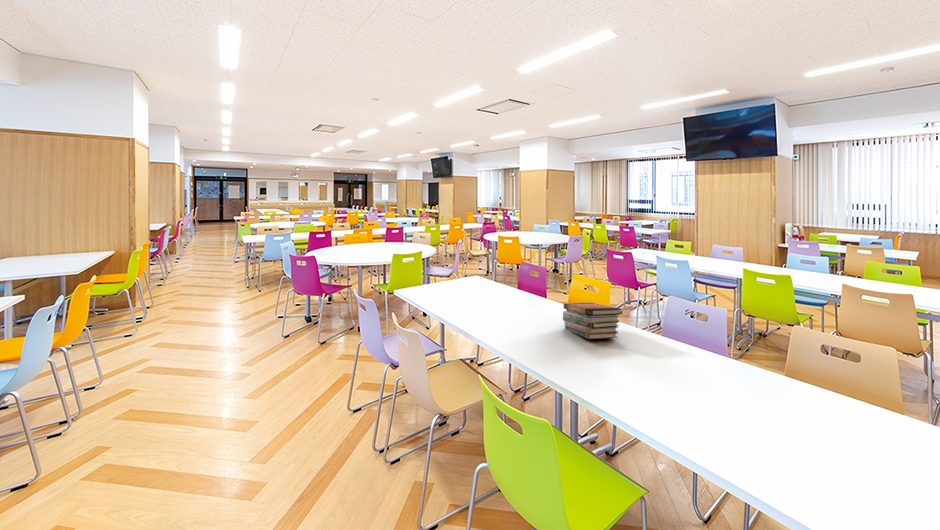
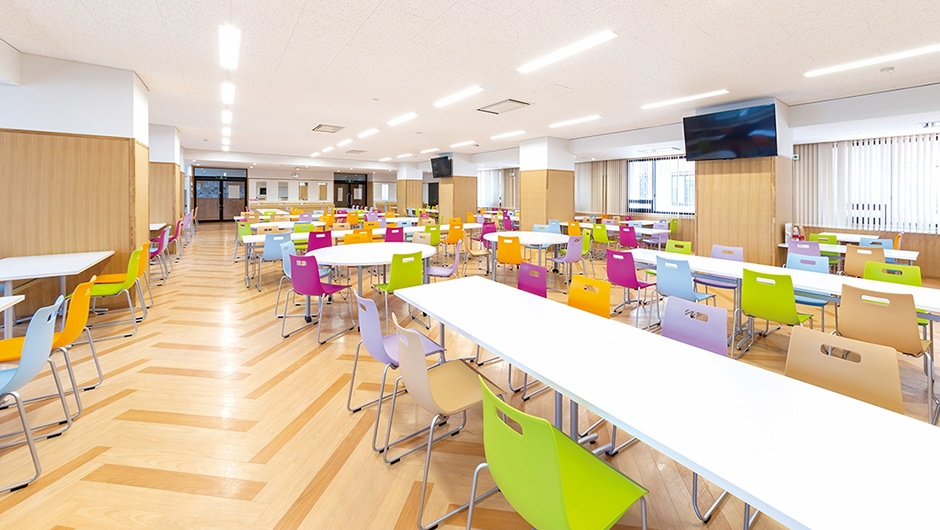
- book stack [562,302,623,340]
